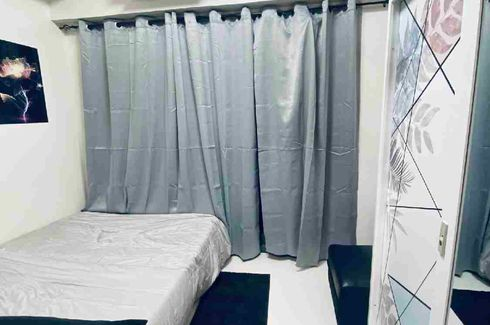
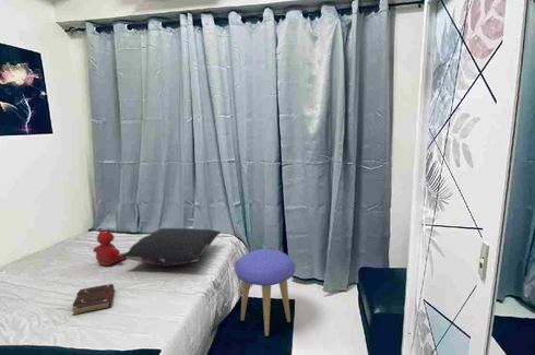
+ book [71,283,115,316]
+ pillow [121,227,222,268]
+ stool [234,248,296,338]
+ stuffed bear [92,227,127,267]
